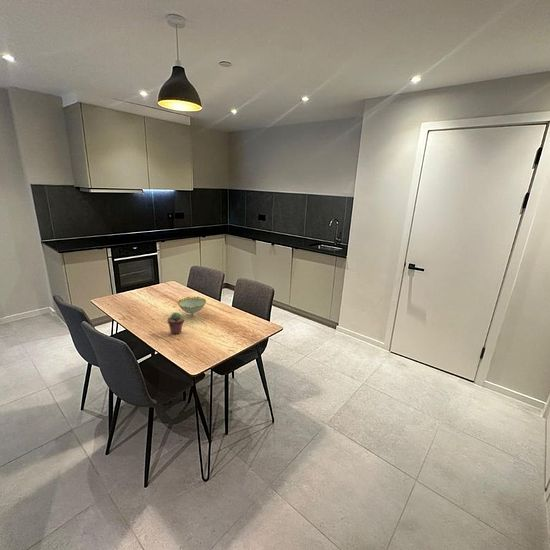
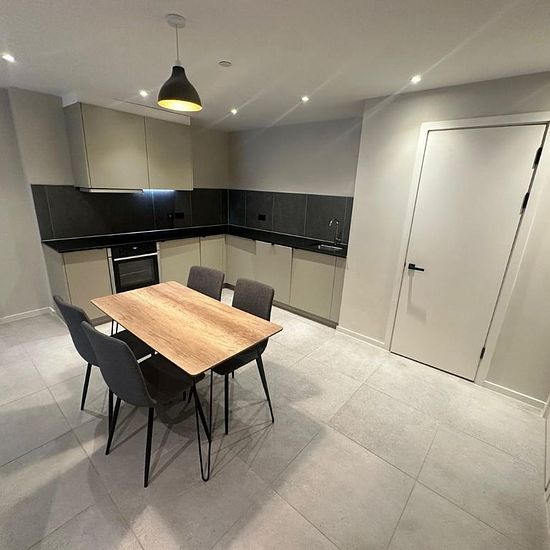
- potted succulent [167,311,185,335]
- decorative bowl [177,296,207,316]
